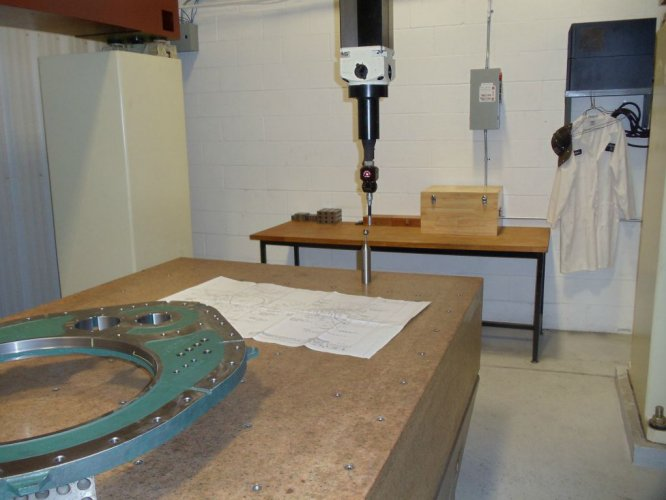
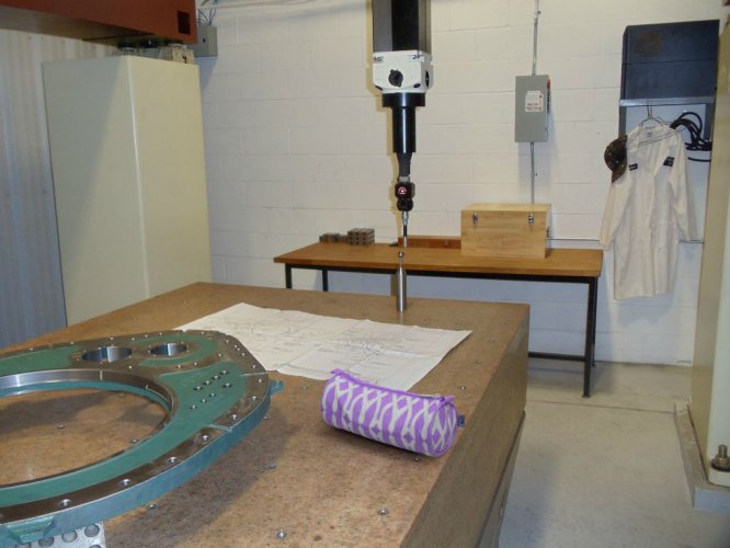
+ pencil case [320,367,466,458]
